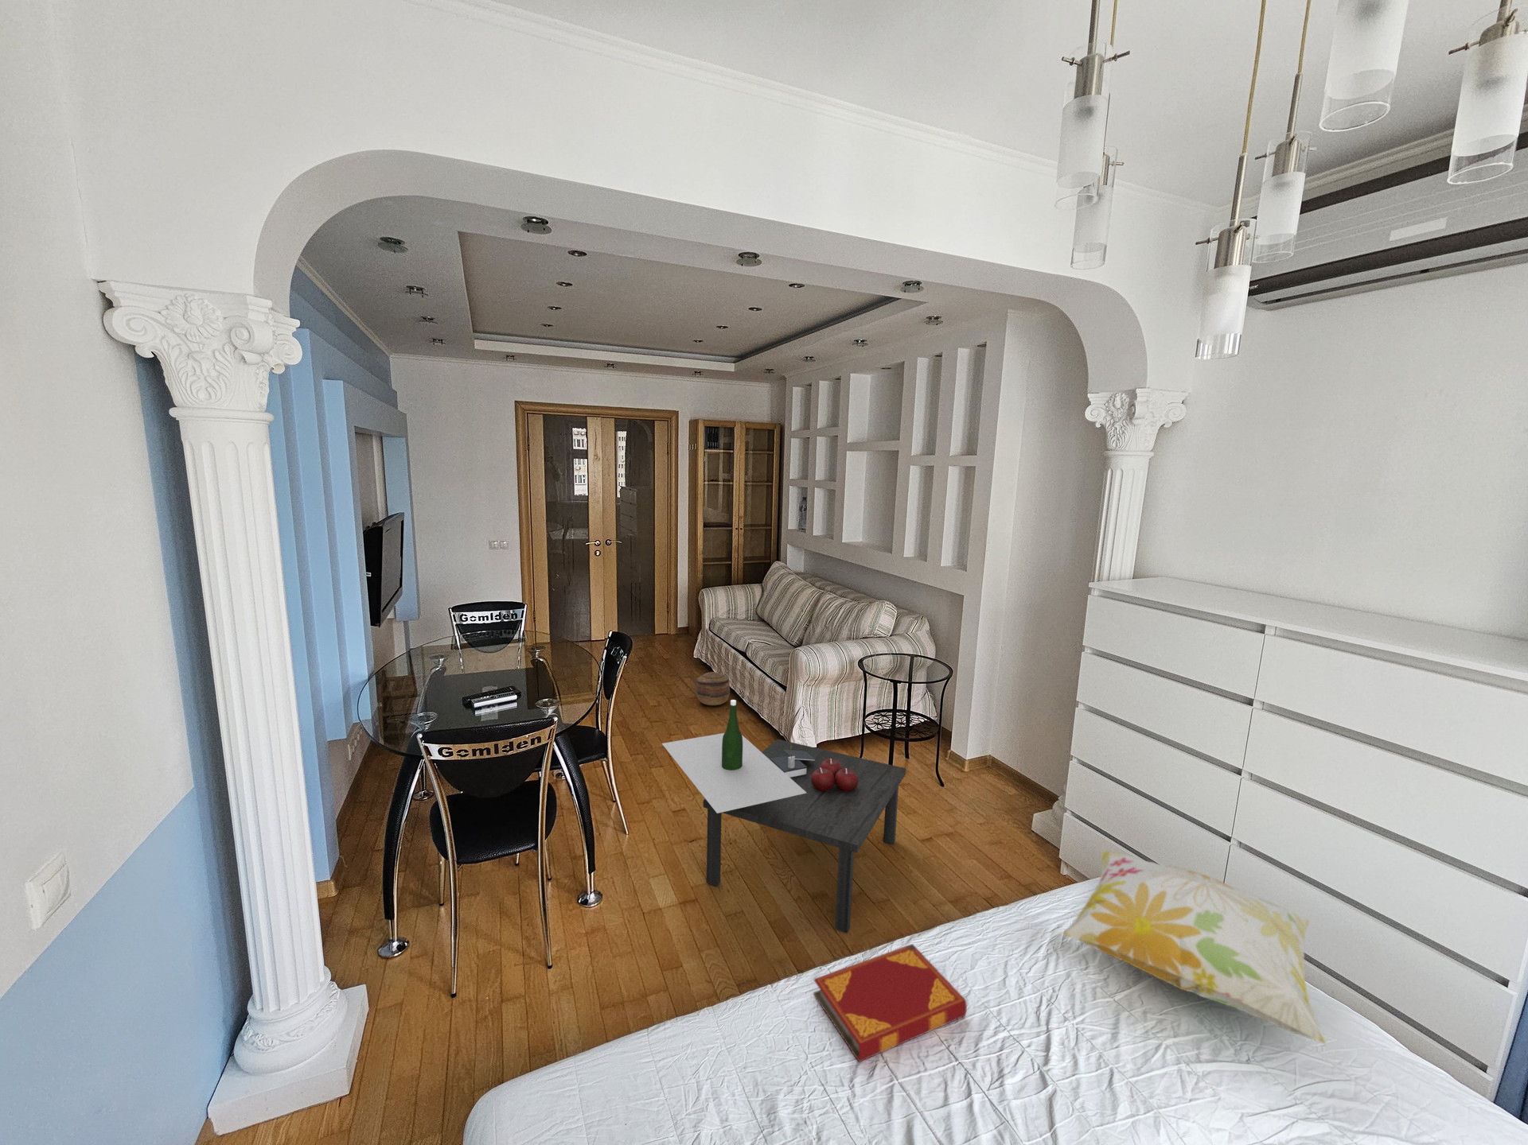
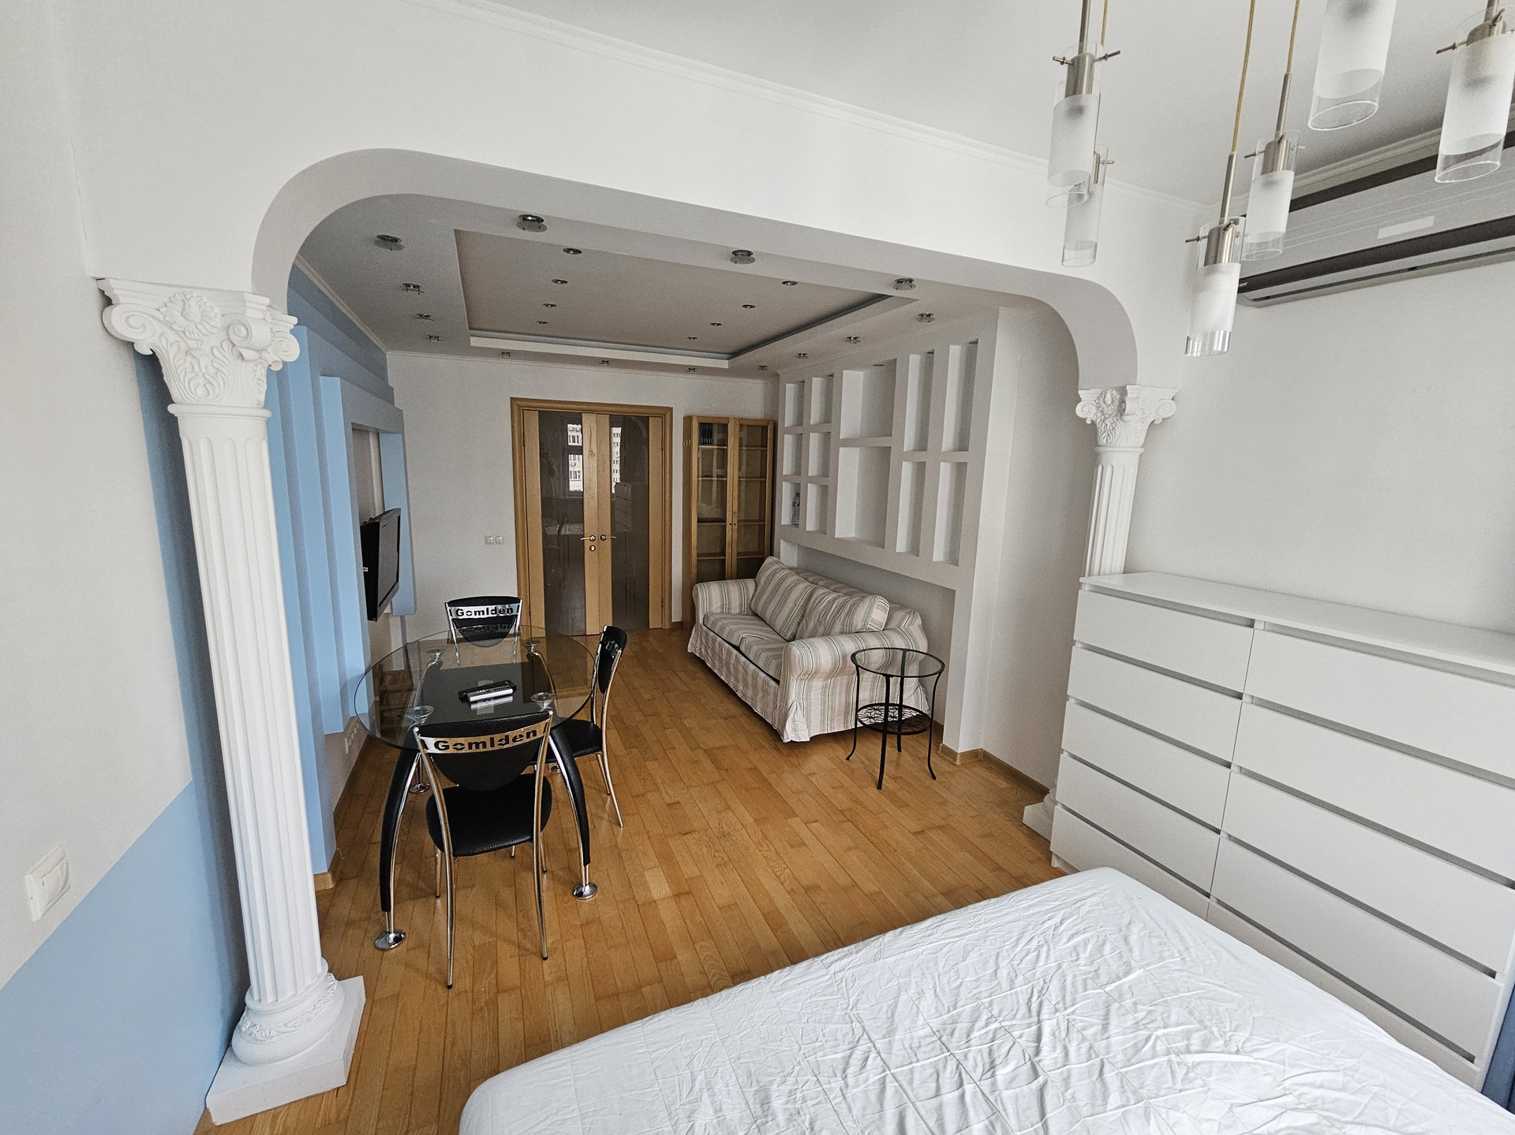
- coffee table [662,699,906,933]
- hardback book [812,943,967,1063]
- basket [695,671,730,706]
- decorative pillow [1062,848,1327,1045]
